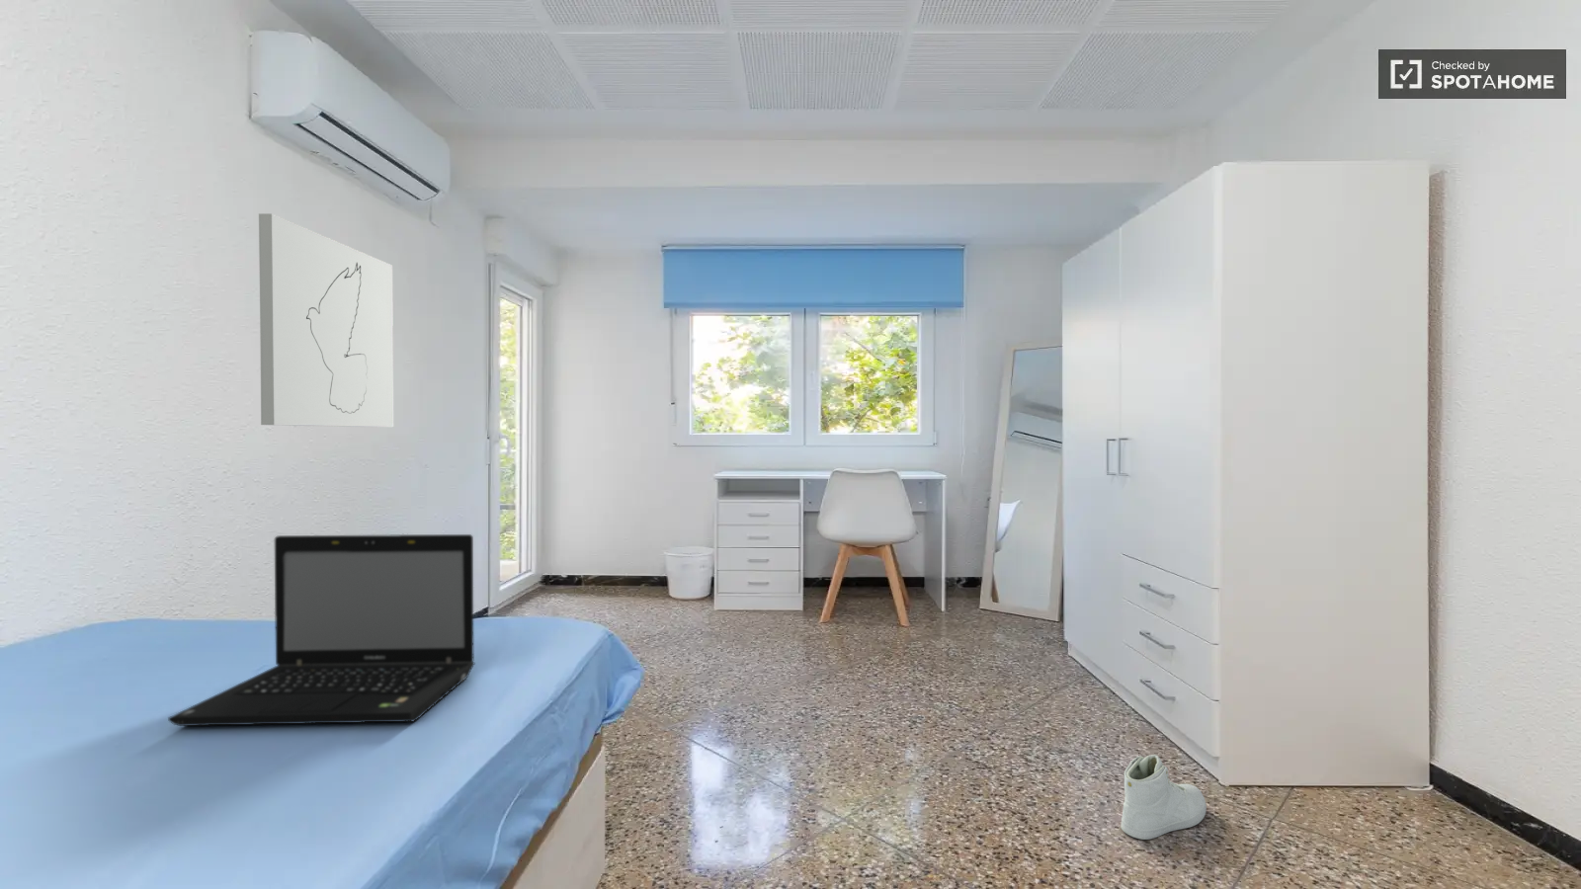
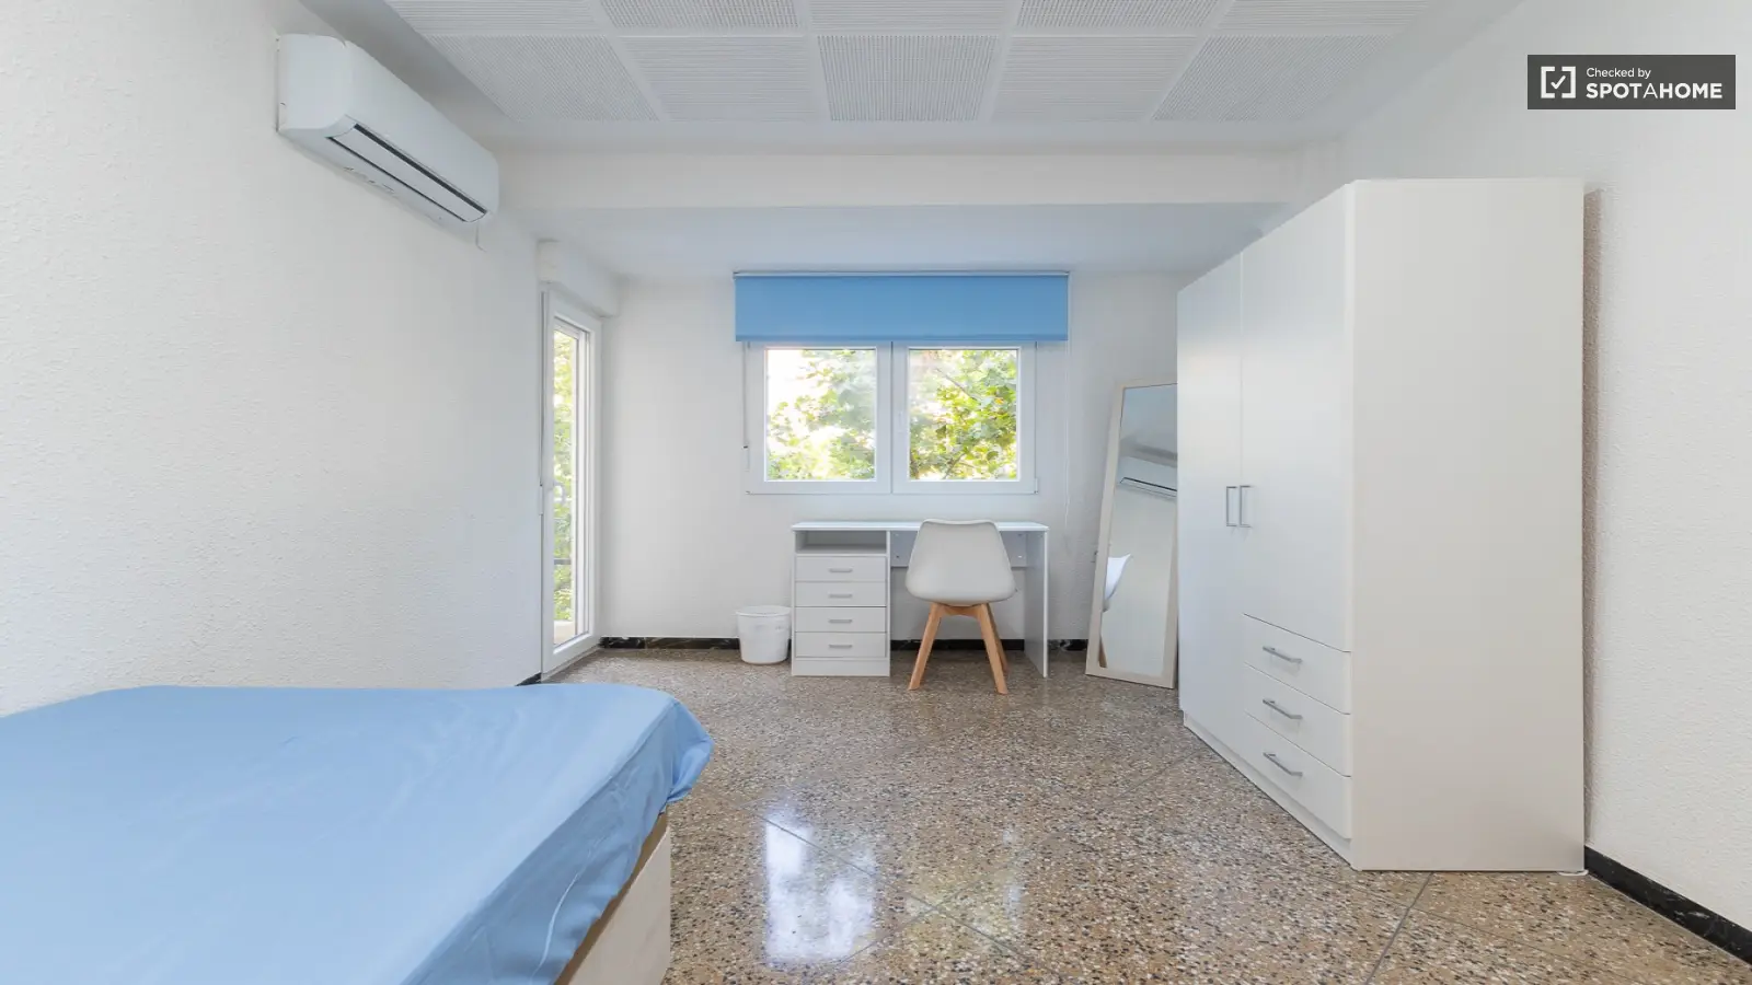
- wall art [258,213,394,428]
- laptop [167,533,476,727]
- sneaker [1120,753,1207,840]
